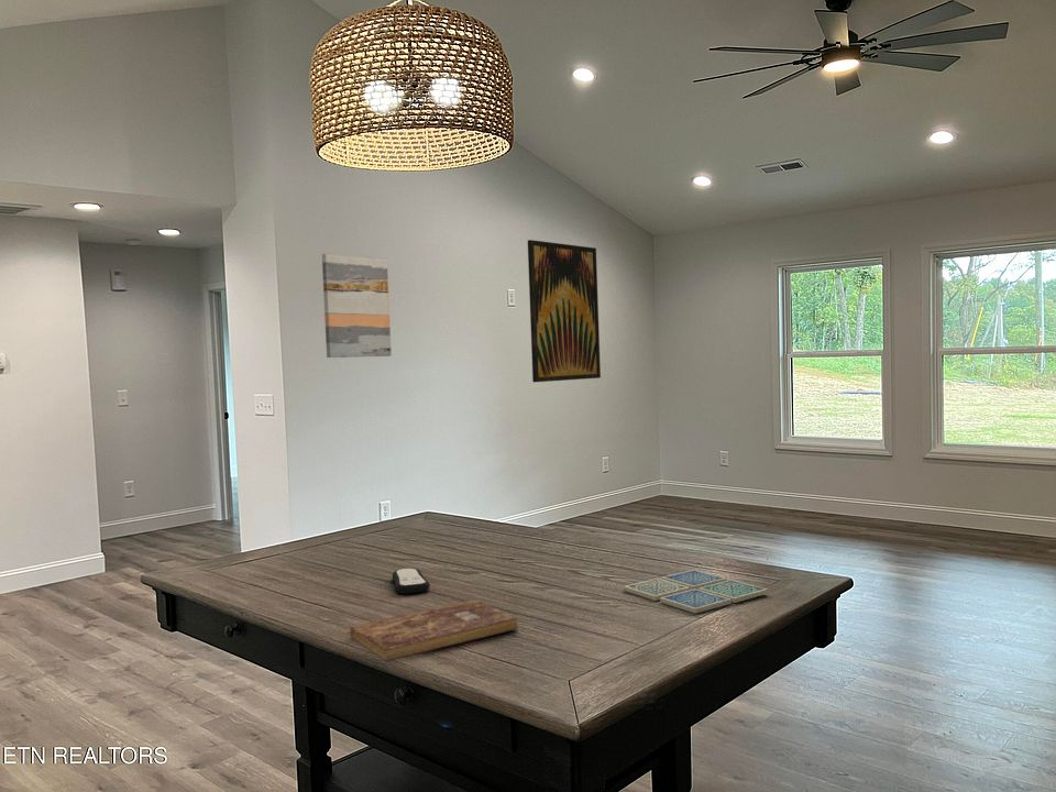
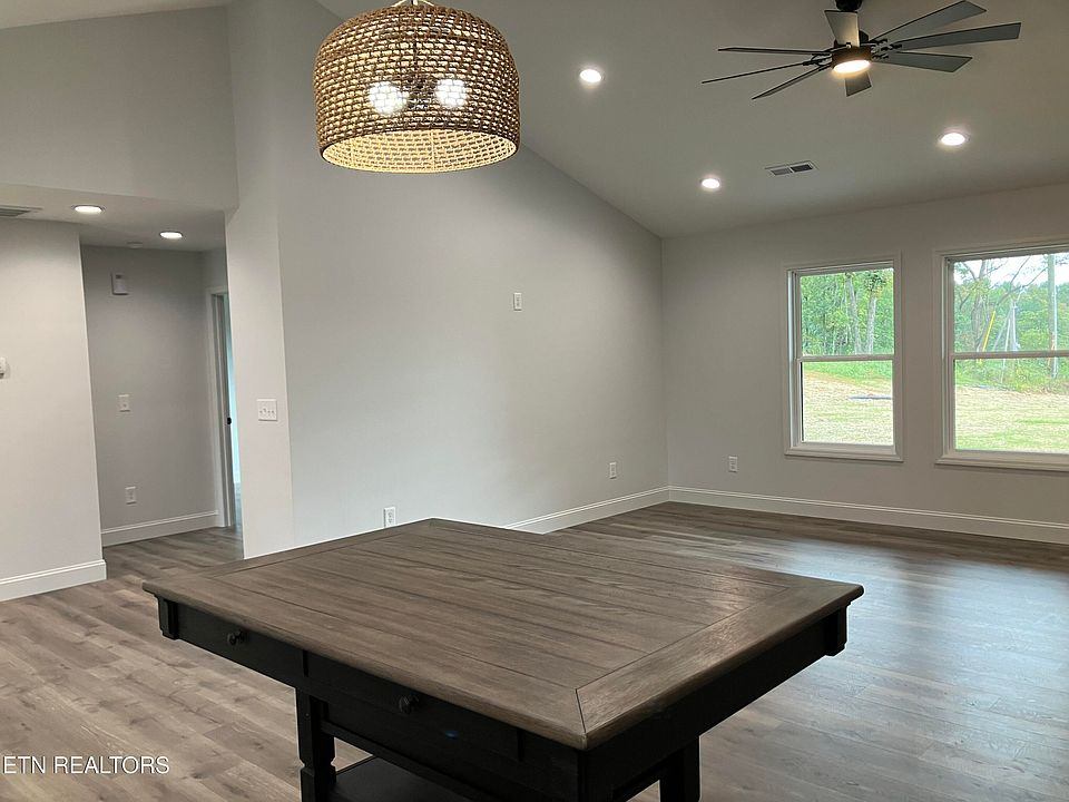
- wall art [527,239,602,383]
- drink coaster [623,569,769,615]
- wall art [321,253,393,359]
- bible [345,598,519,663]
- remote control [392,566,431,595]
